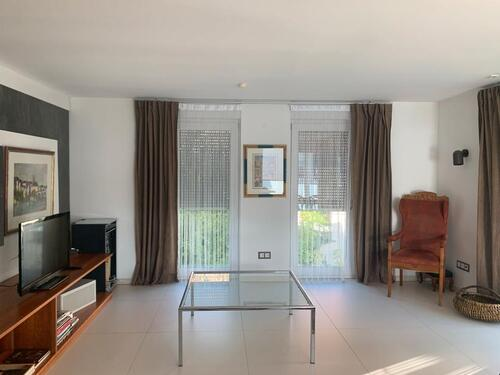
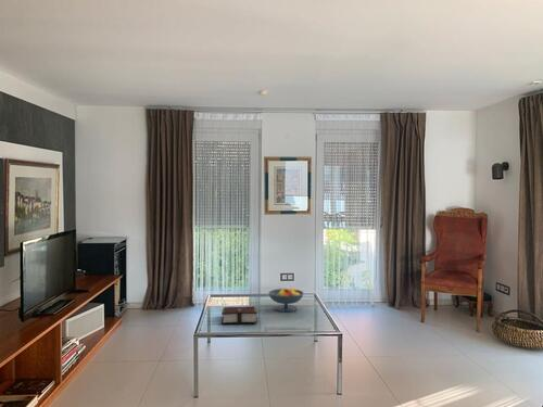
+ book [220,305,258,325]
+ fruit bowl [267,288,305,313]
